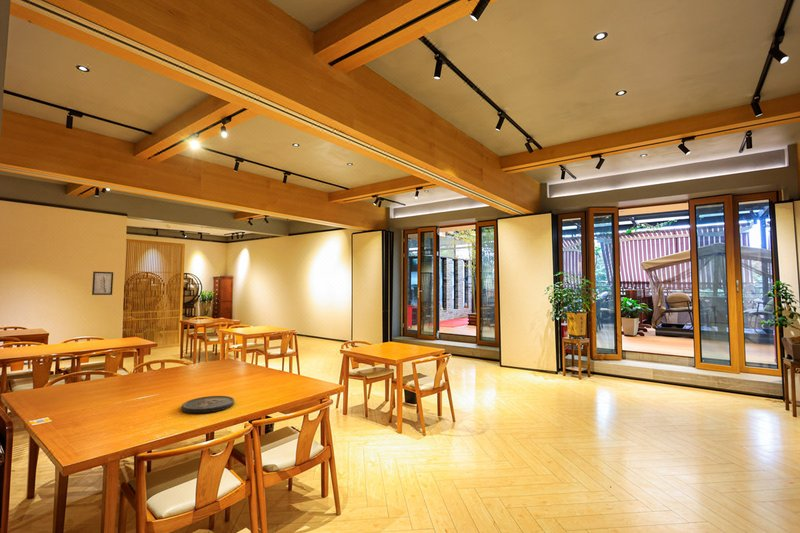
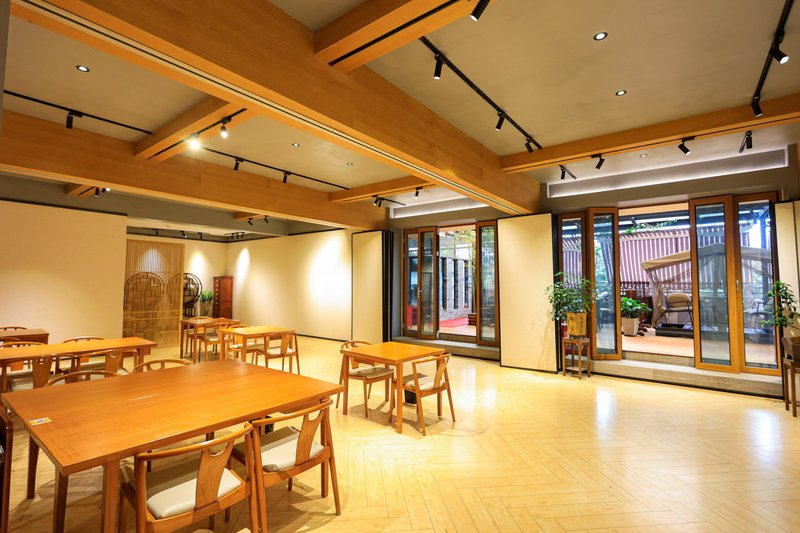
- wall art [91,271,114,296]
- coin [180,395,235,414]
